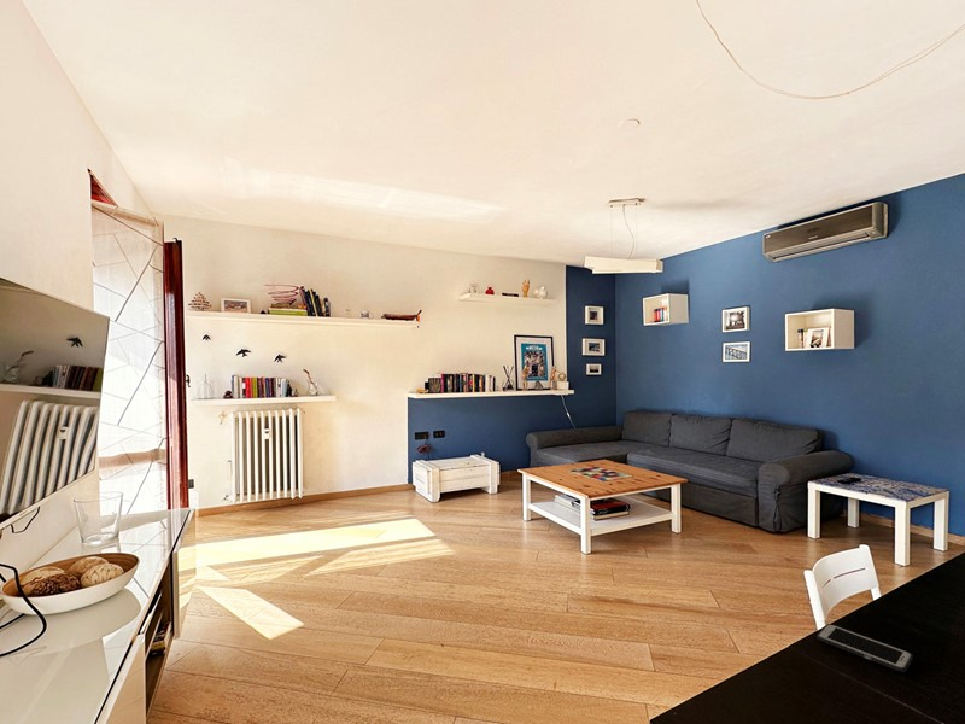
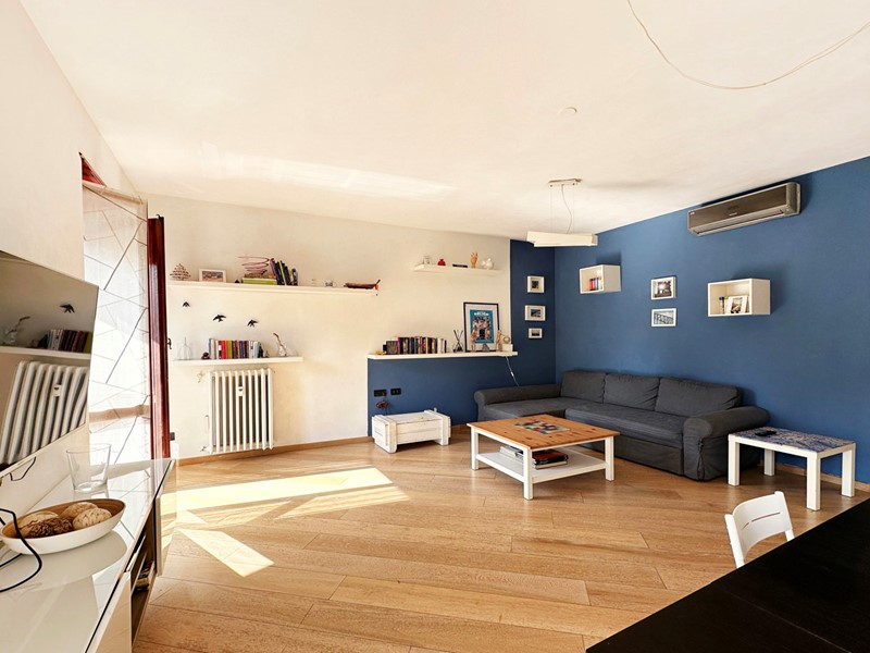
- cell phone [815,623,914,673]
